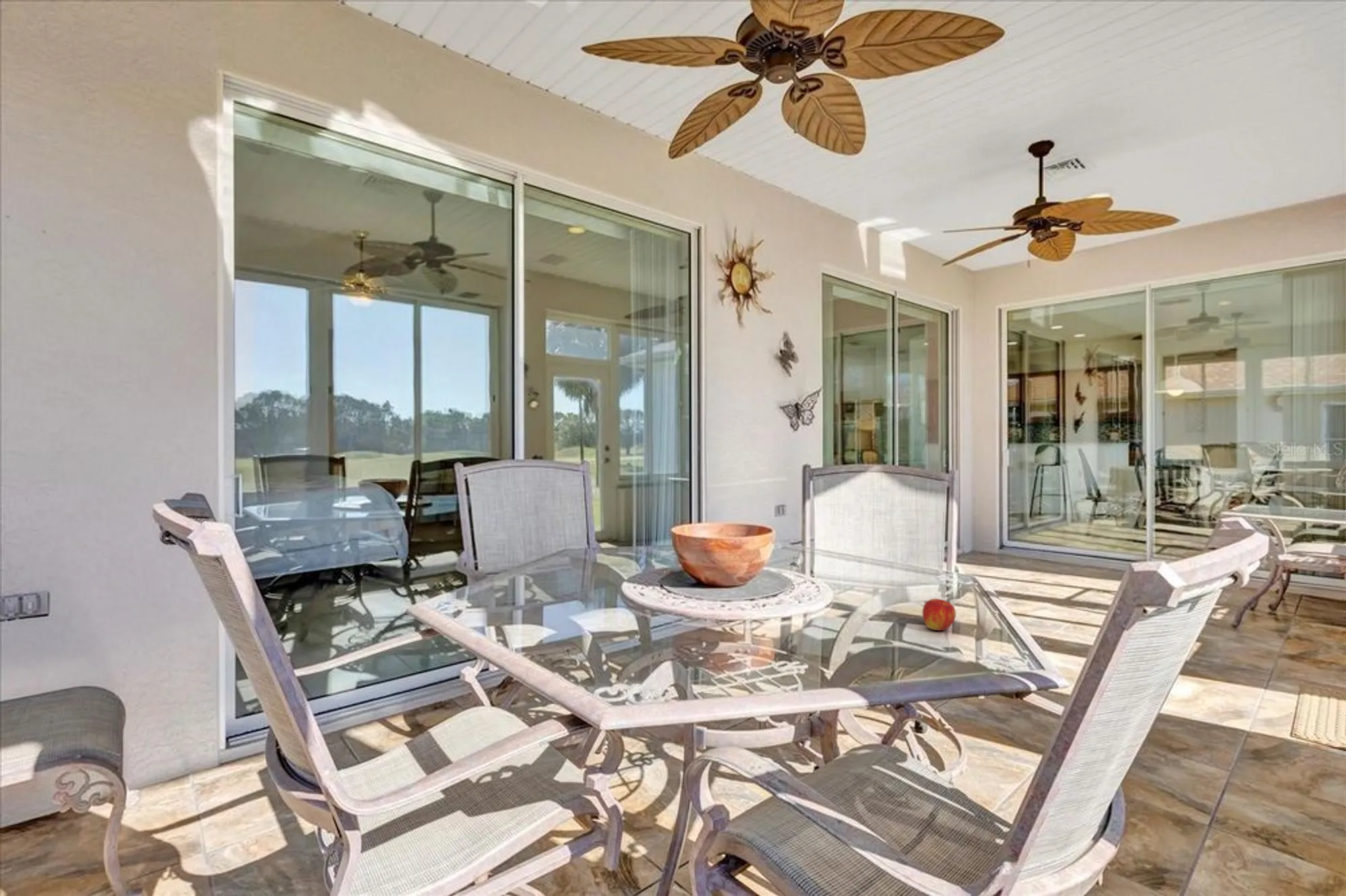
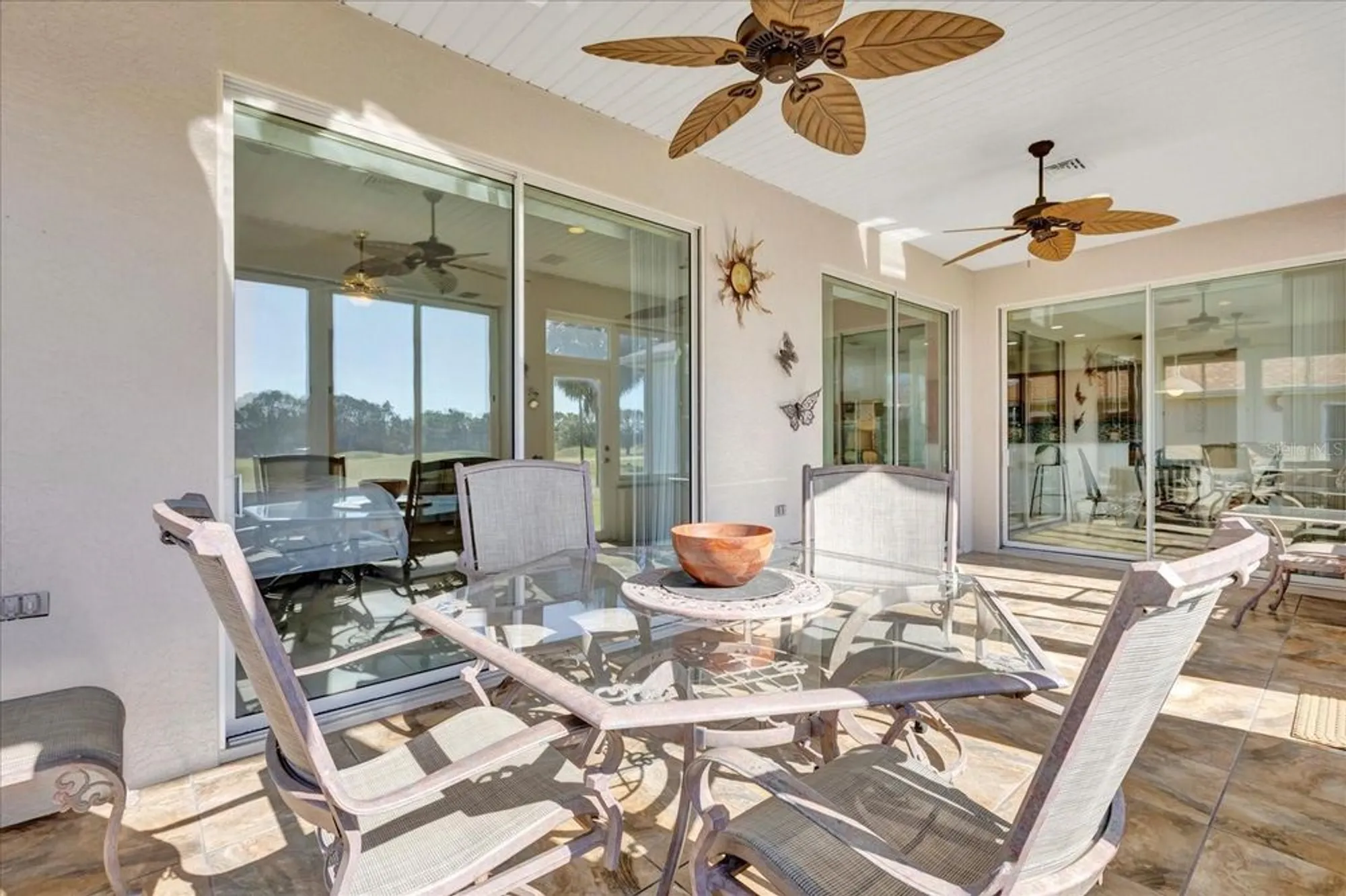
- apple [922,598,956,631]
